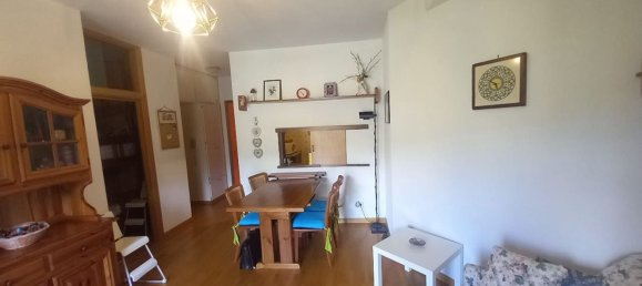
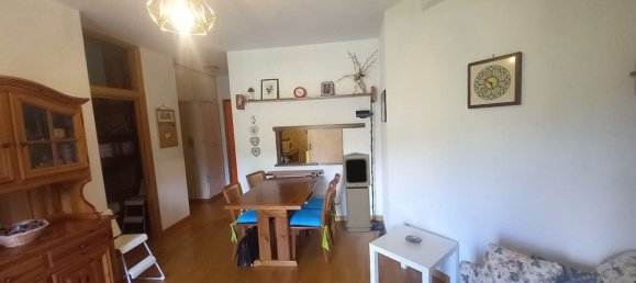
+ air purifier [342,151,373,233]
